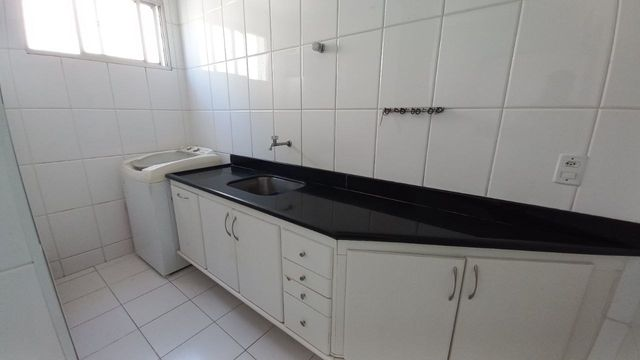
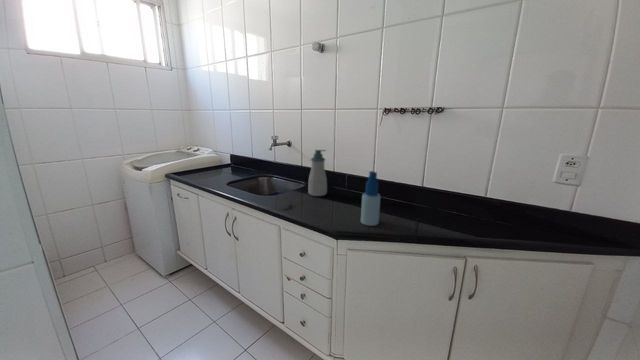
+ spray bottle [360,170,382,227]
+ soap bottle [307,149,328,197]
